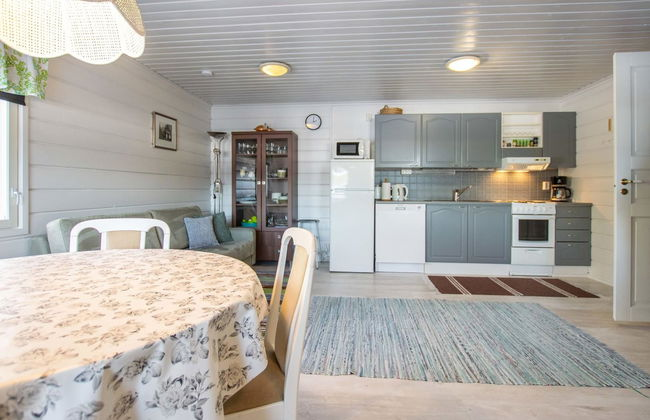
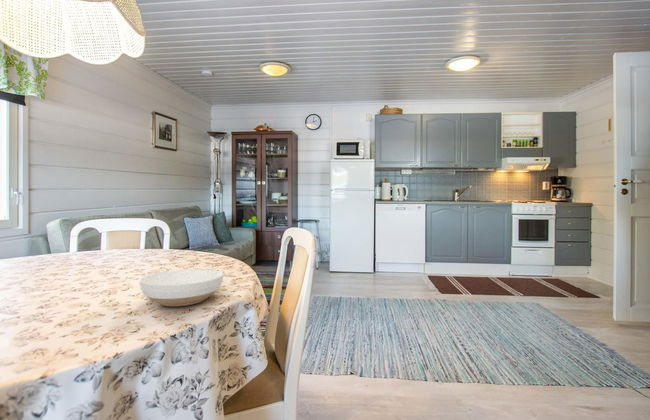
+ bowl [139,268,224,307]
